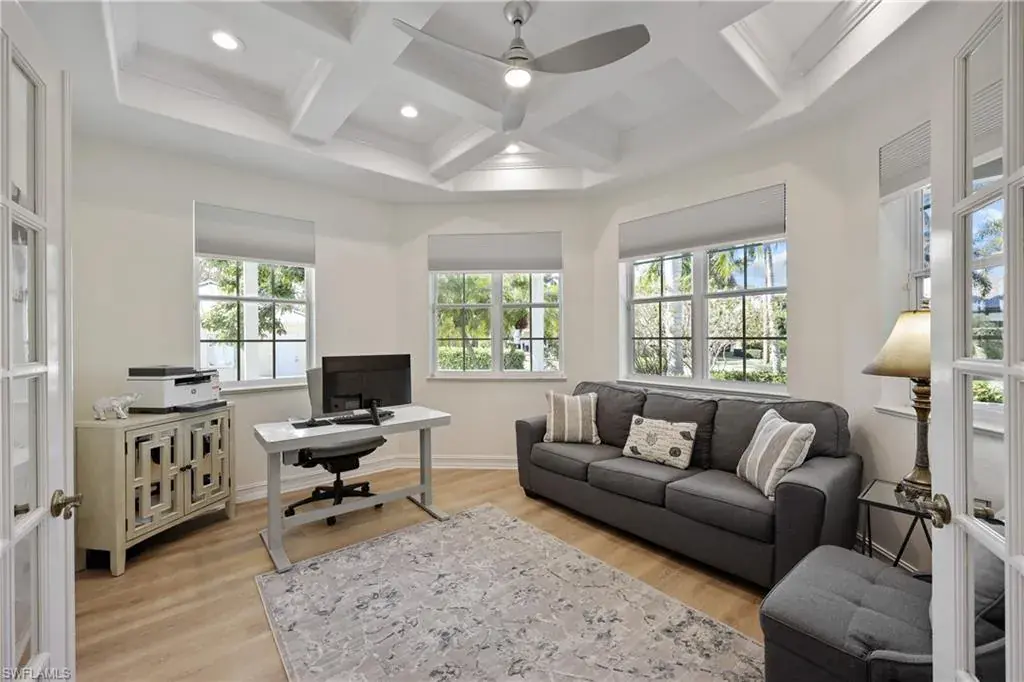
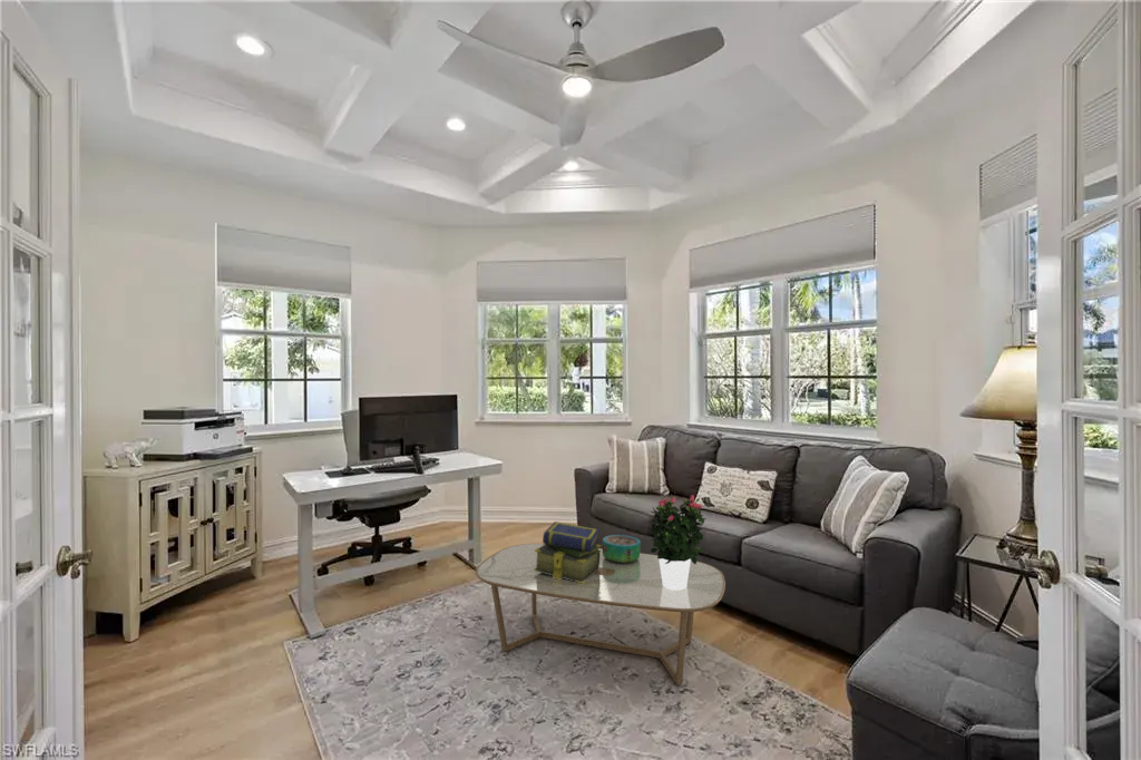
+ coffee table [475,543,726,686]
+ decorative bowl [602,534,642,563]
+ stack of books [534,520,602,583]
+ potted flower [650,494,708,591]
